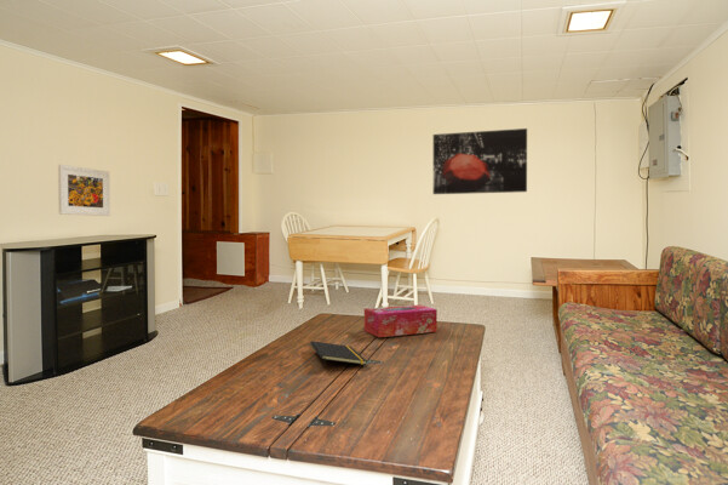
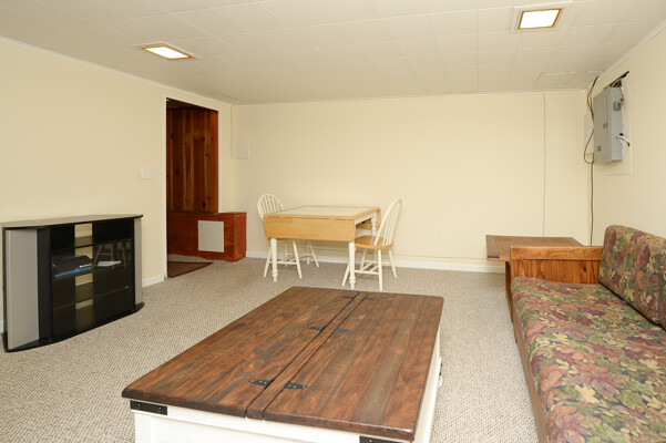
- notepad [309,340,368,369]
- wall art [432,127,528,195]
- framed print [57,164,111,217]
- tissue box [363,303,438,338]
